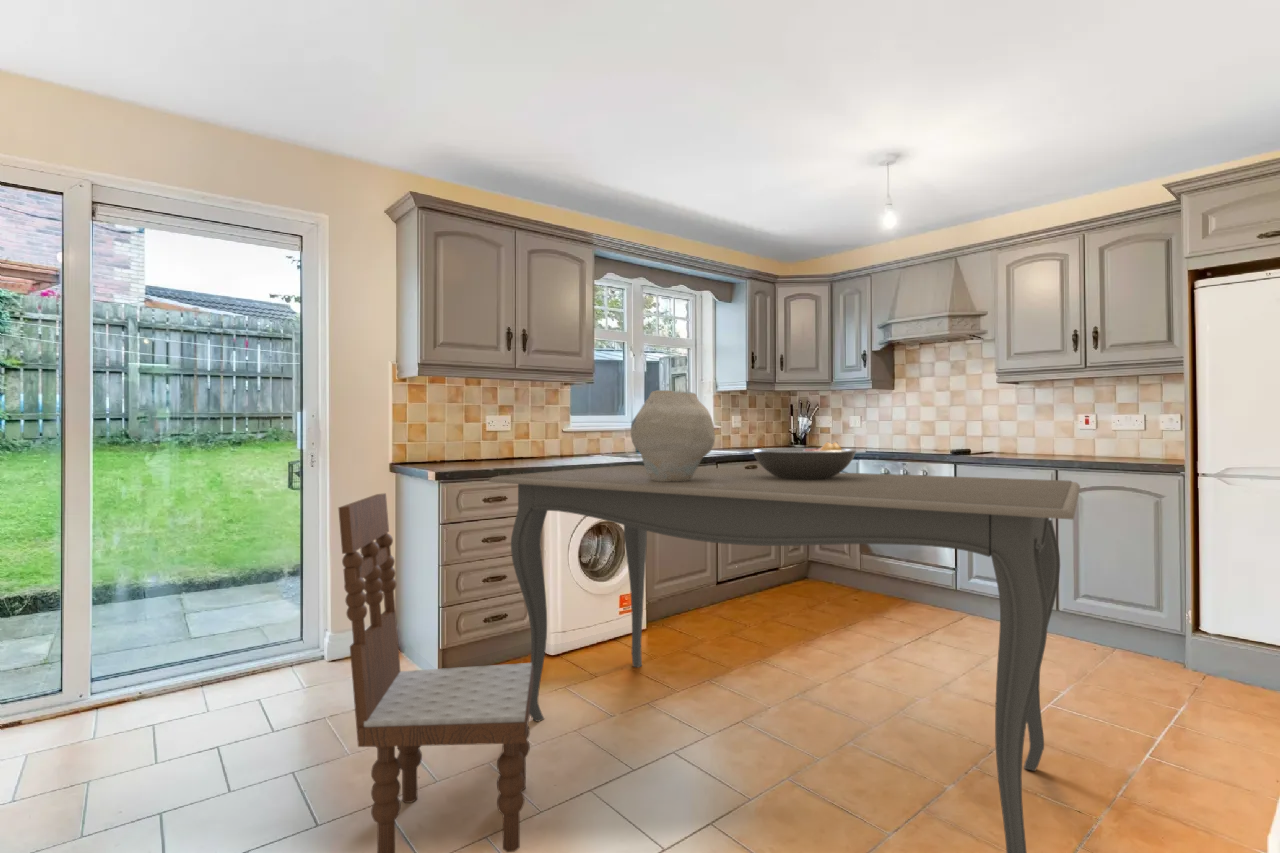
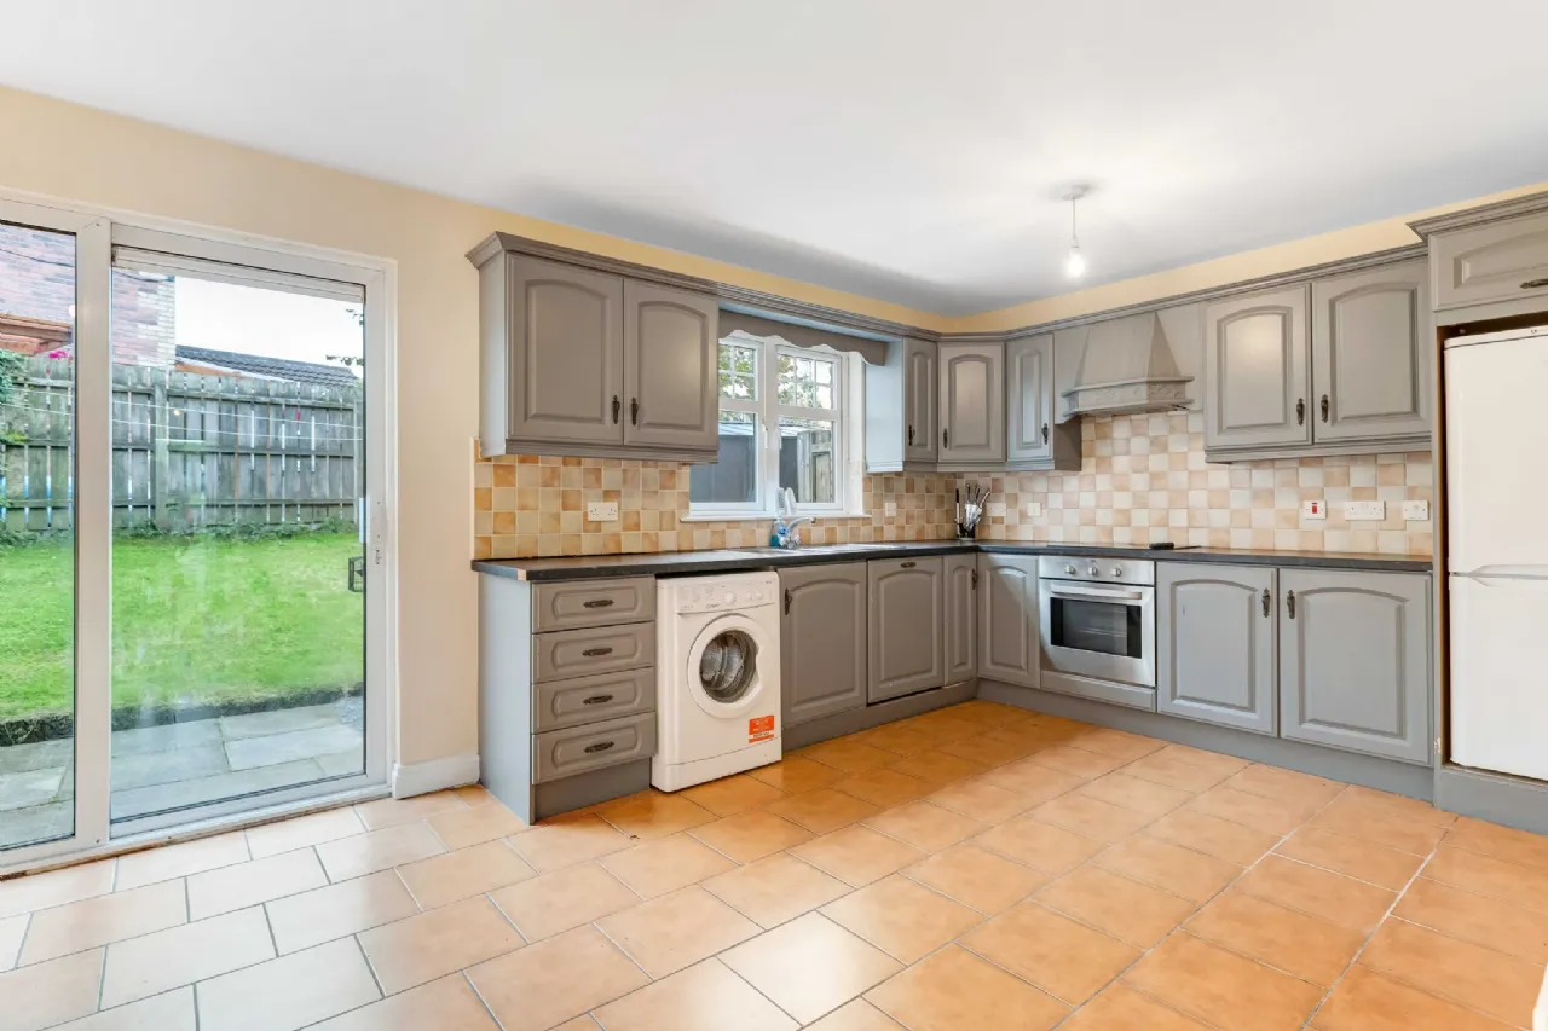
- dining chair [337,492,533,853]
- vase [629,389,716,482]
- dining table [488,464,1081,853]
- fruit bowl [751,441,858,480]
